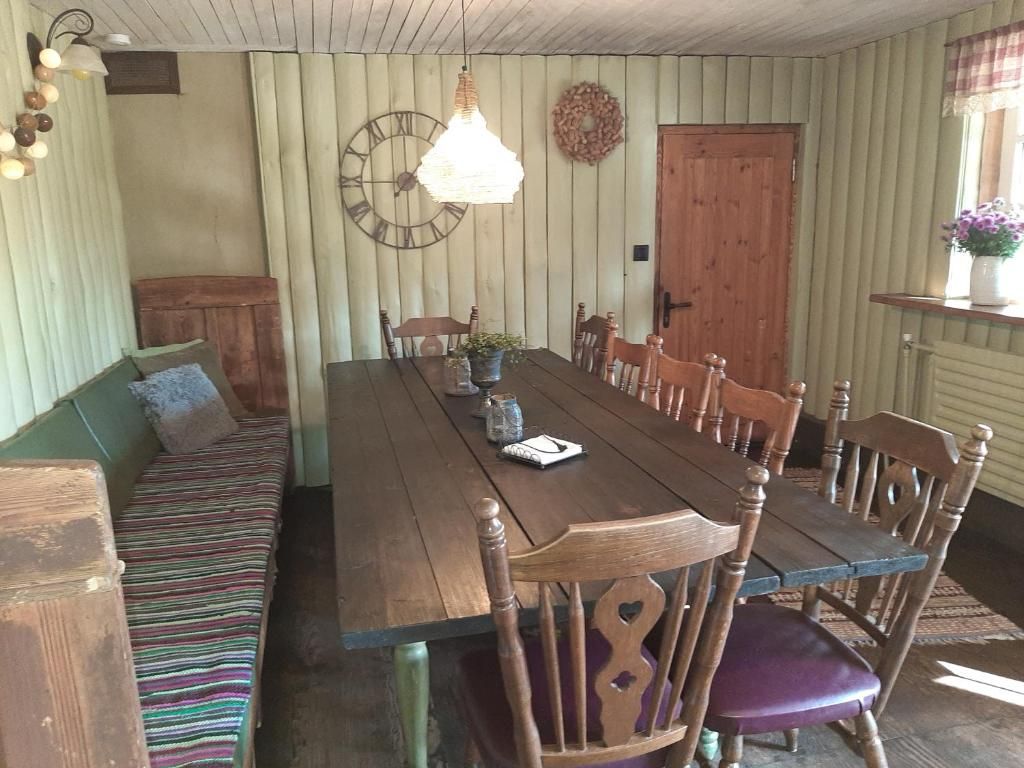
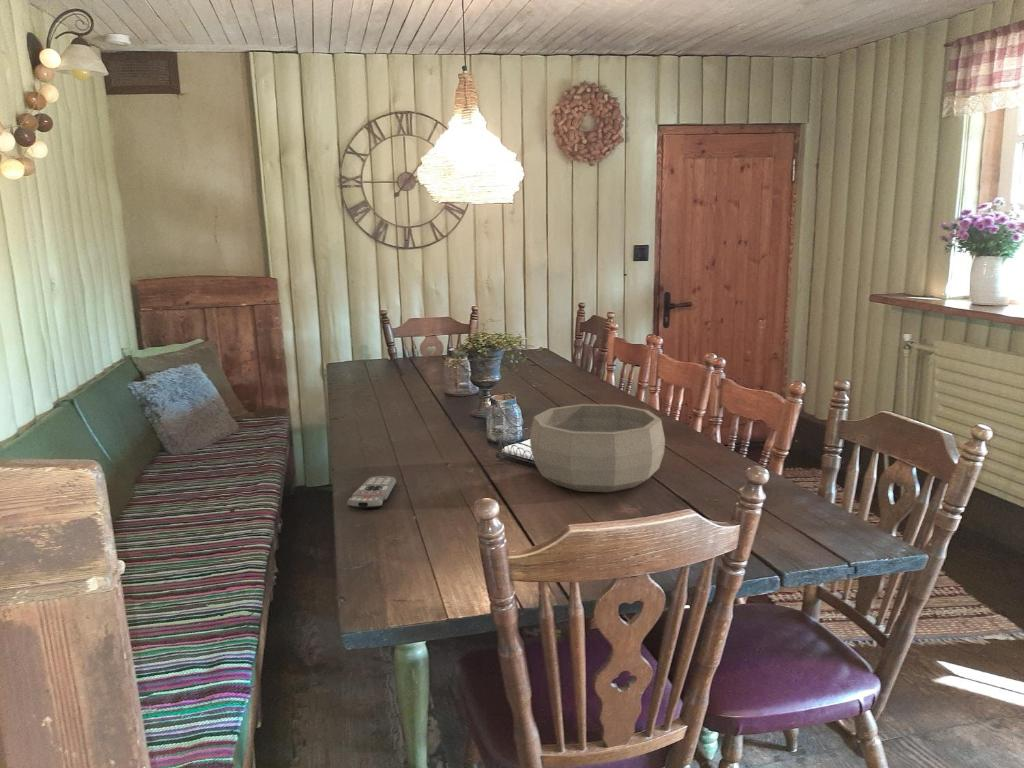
+ decorative bowl [529,403,666,493]
+ remote control [346,475,397,509]
